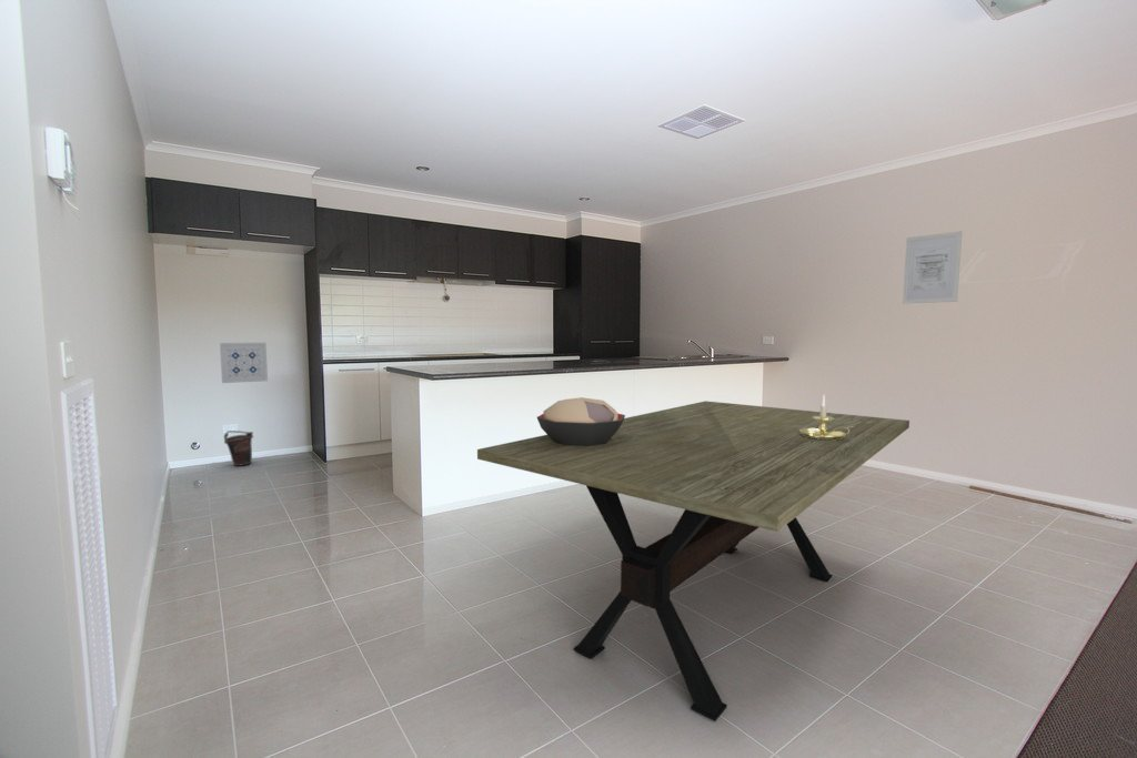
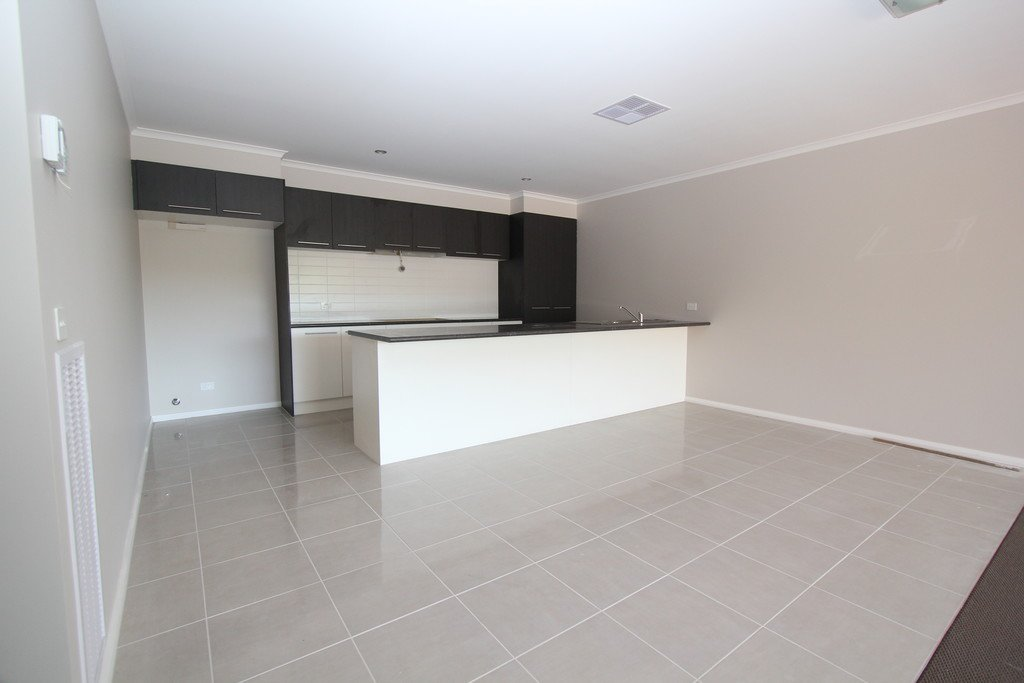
- decorative bowl [536,396,626,446]
- bucket [223,429,254,467]
- candle holder [799,393,853,441]
- wall art [902,230,963,305]
- dining table [476,400,910,722]
- wall art [219,342,269,384]
